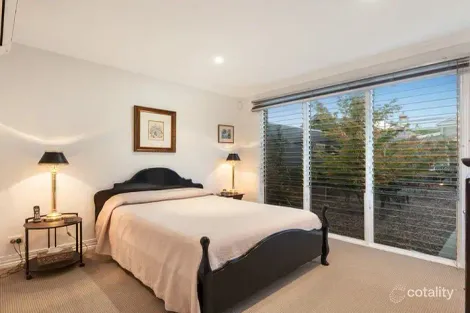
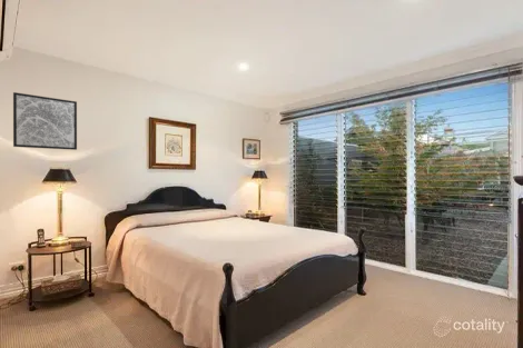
+ wall art [12,91,78,151]
